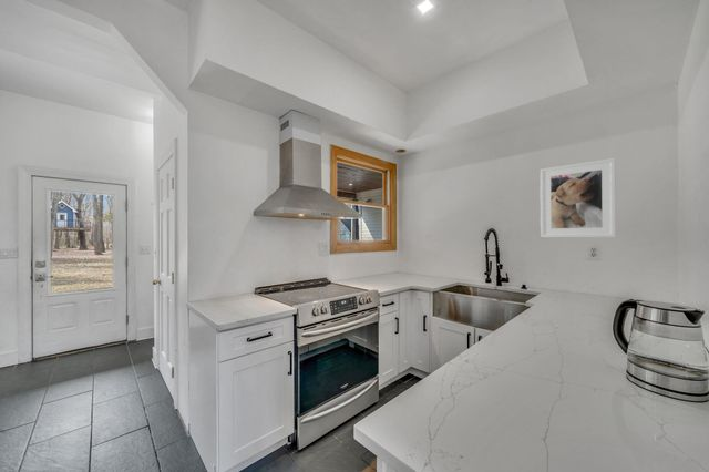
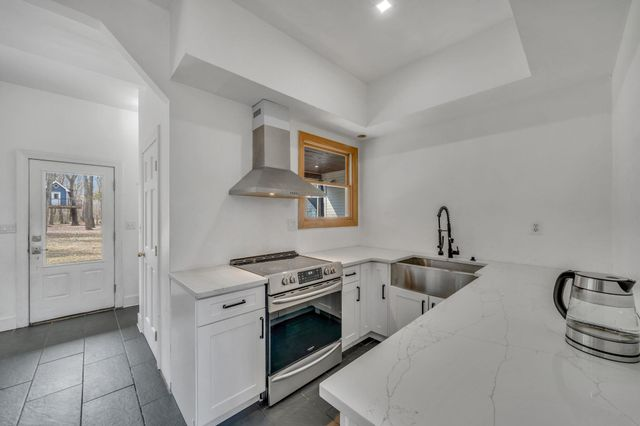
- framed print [540,157,617,238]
